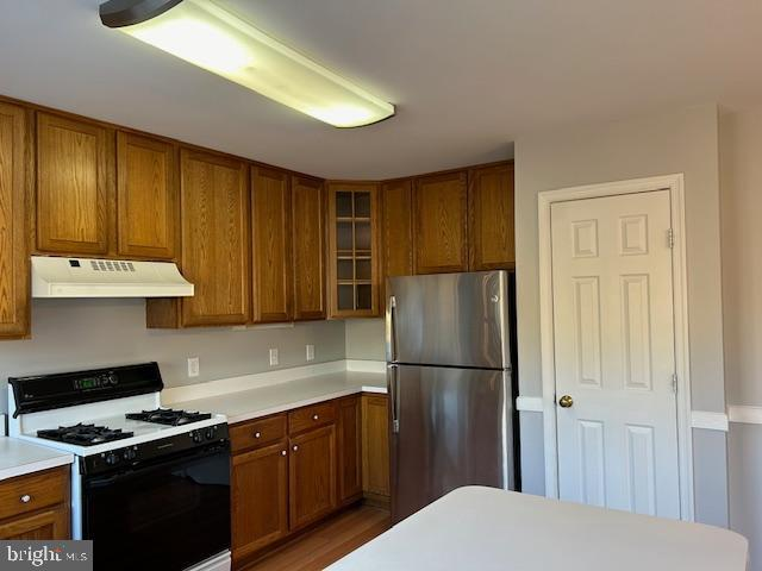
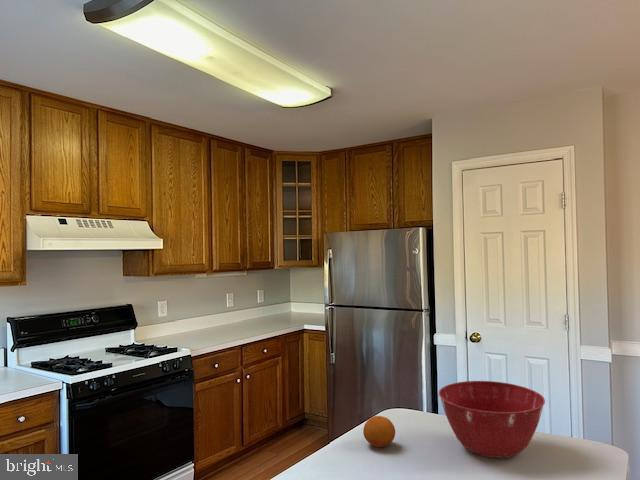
+ fruit [362,415,396,448]
+ mixing bowl [438,380,546,459]
